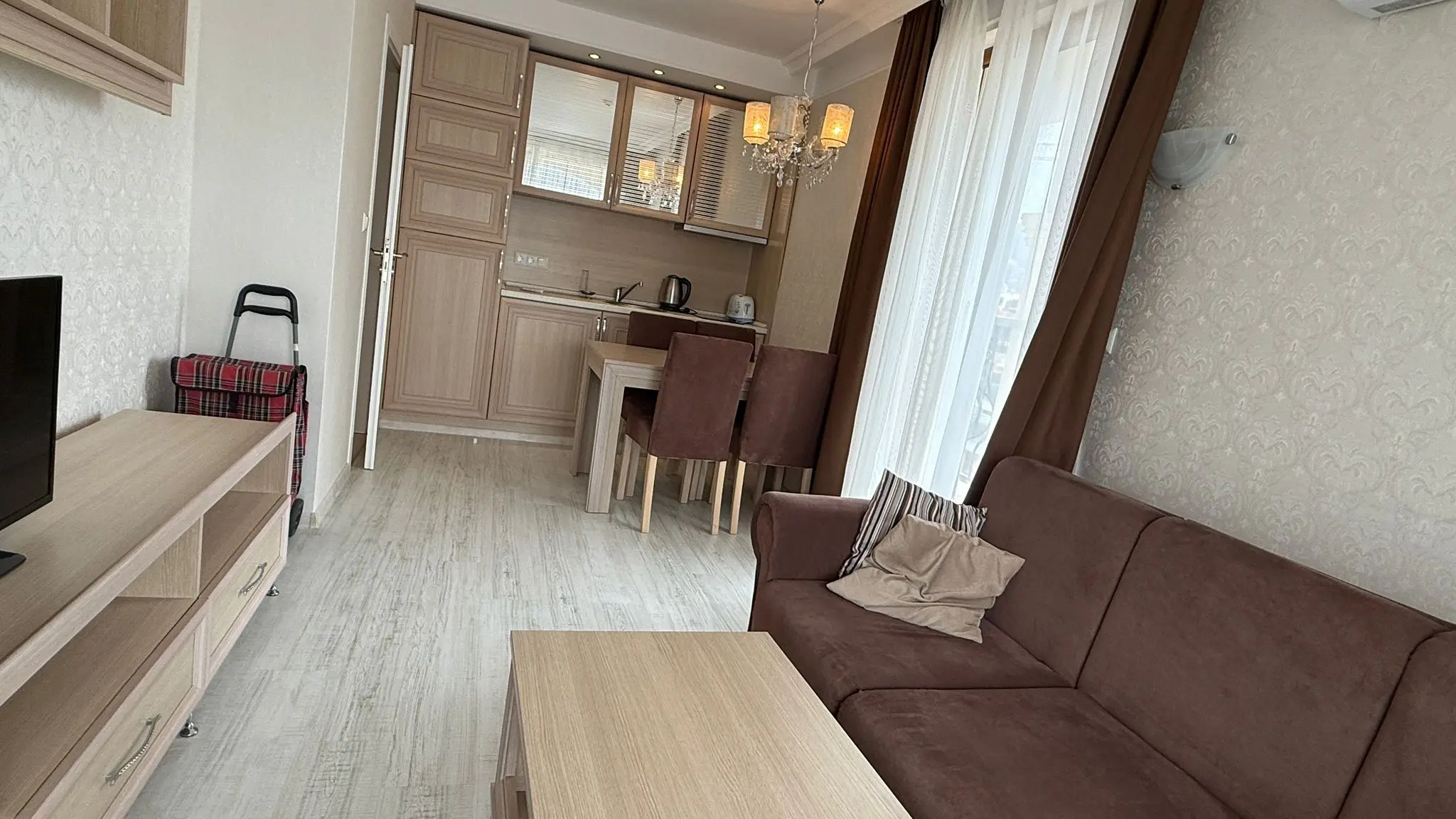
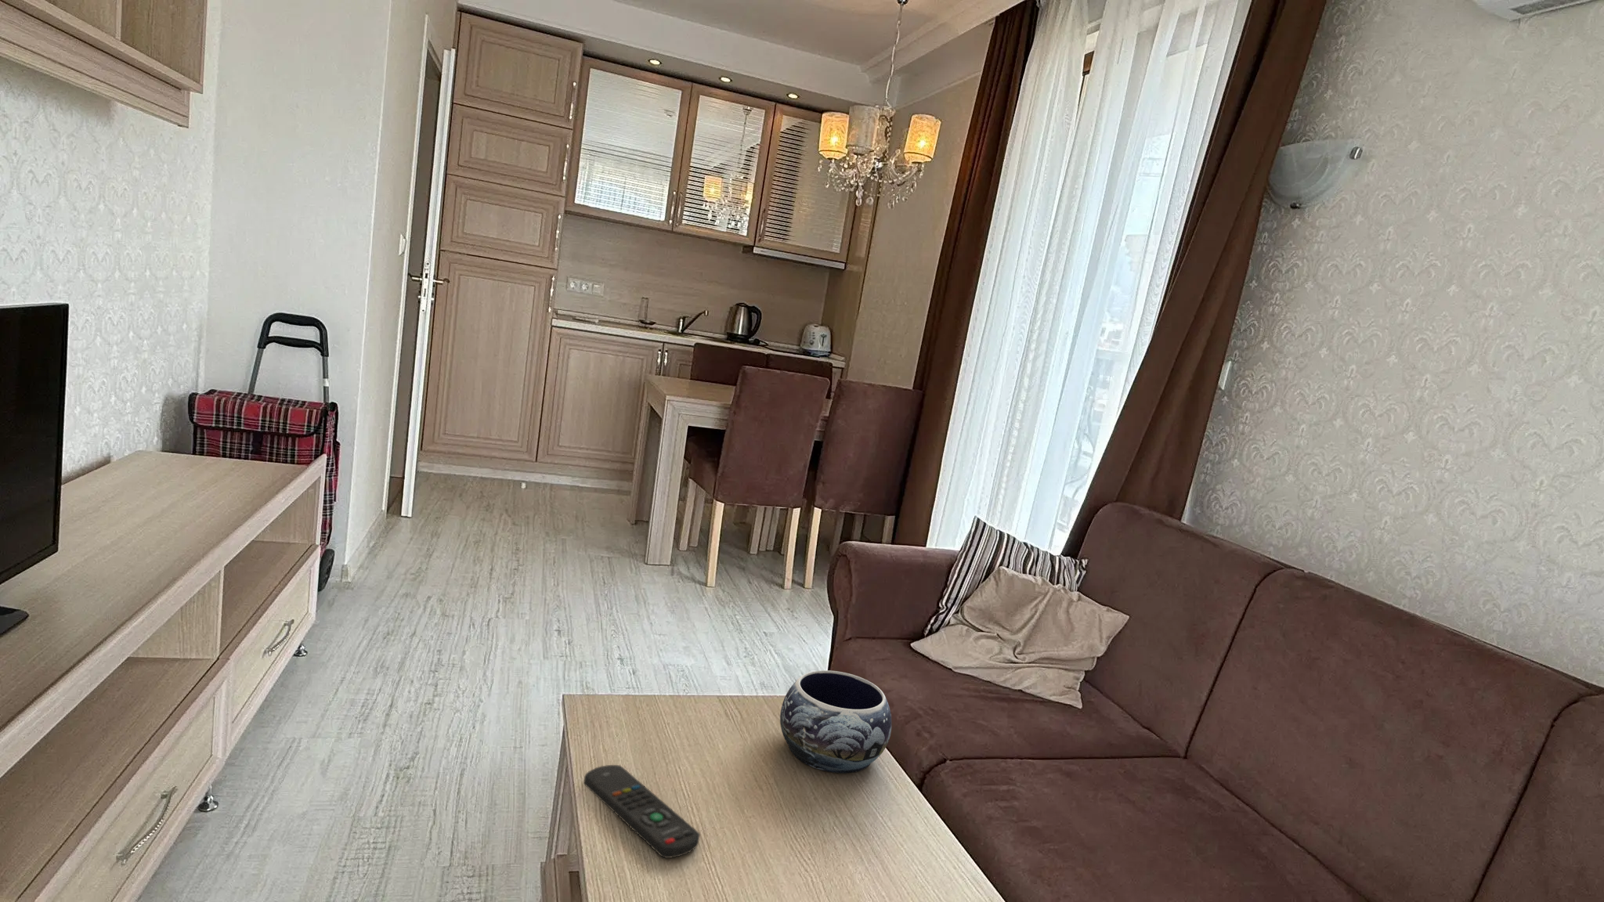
+ decorative bowl [779,670,892,774]
+ remote control [583,764,701,859]
